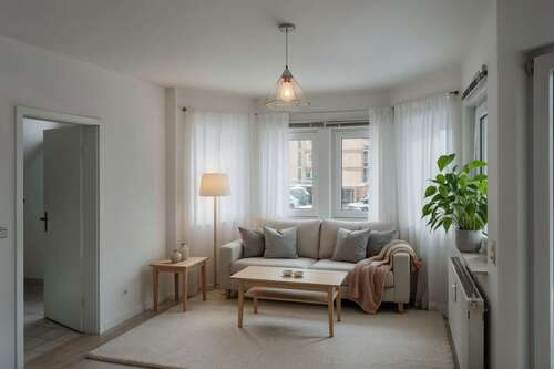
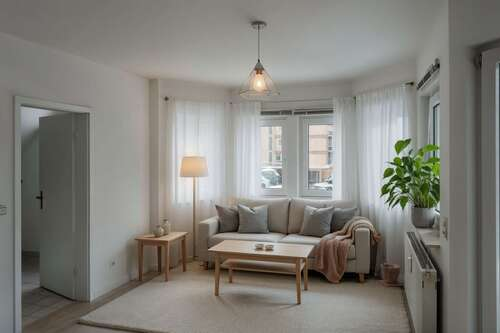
+ plant pot [378,262,404,287]
